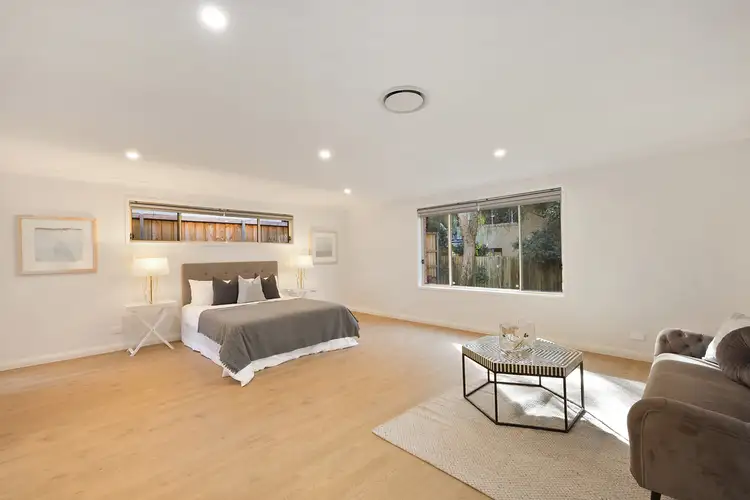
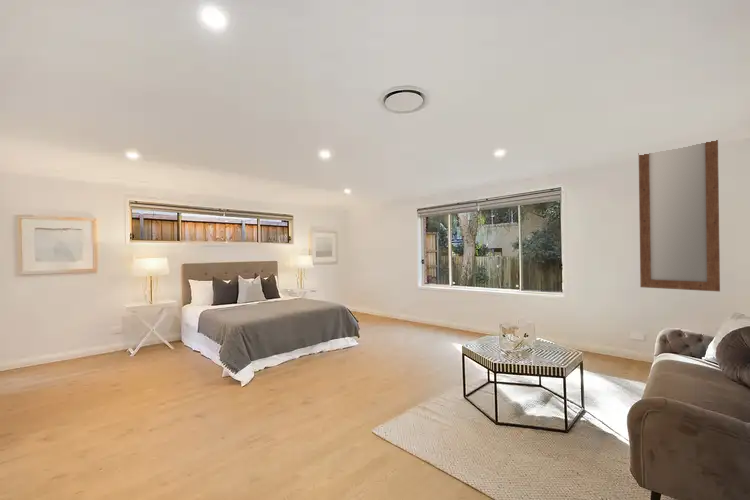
+ home mirror [638,139,721,293]
